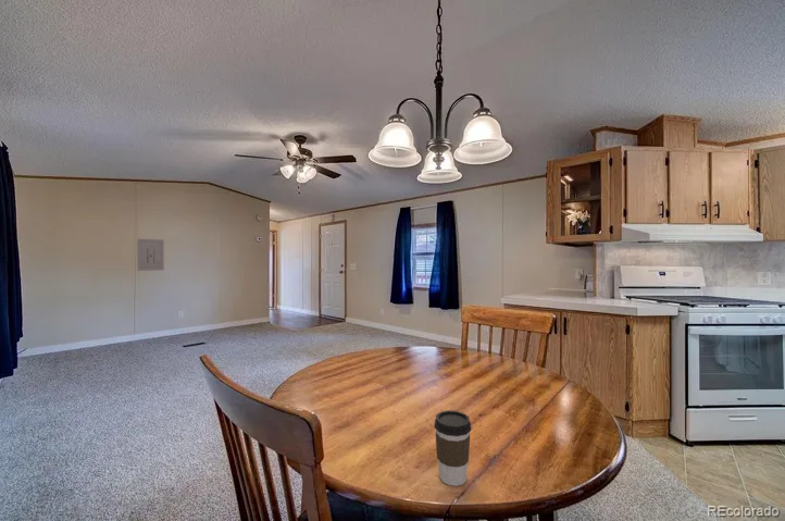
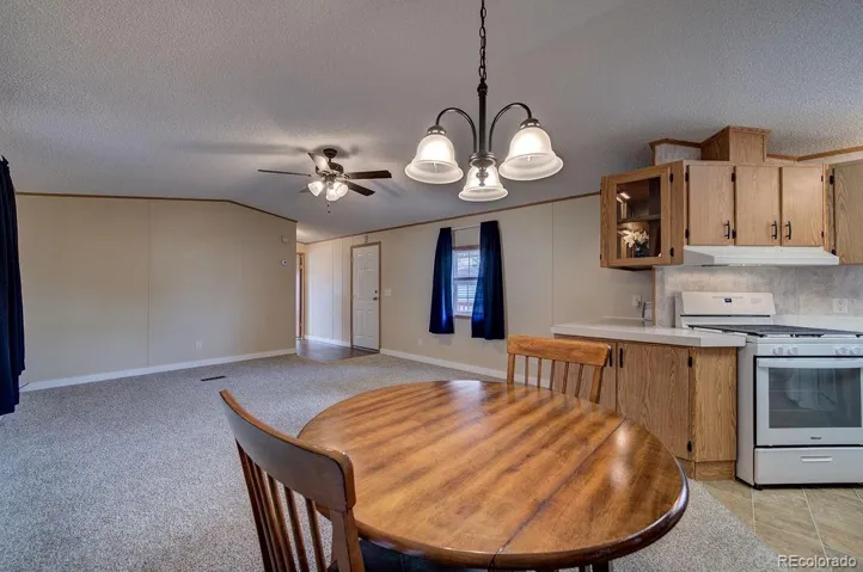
- wall art [136,238,165,272]
- coffee cup [433,409,472,487]
